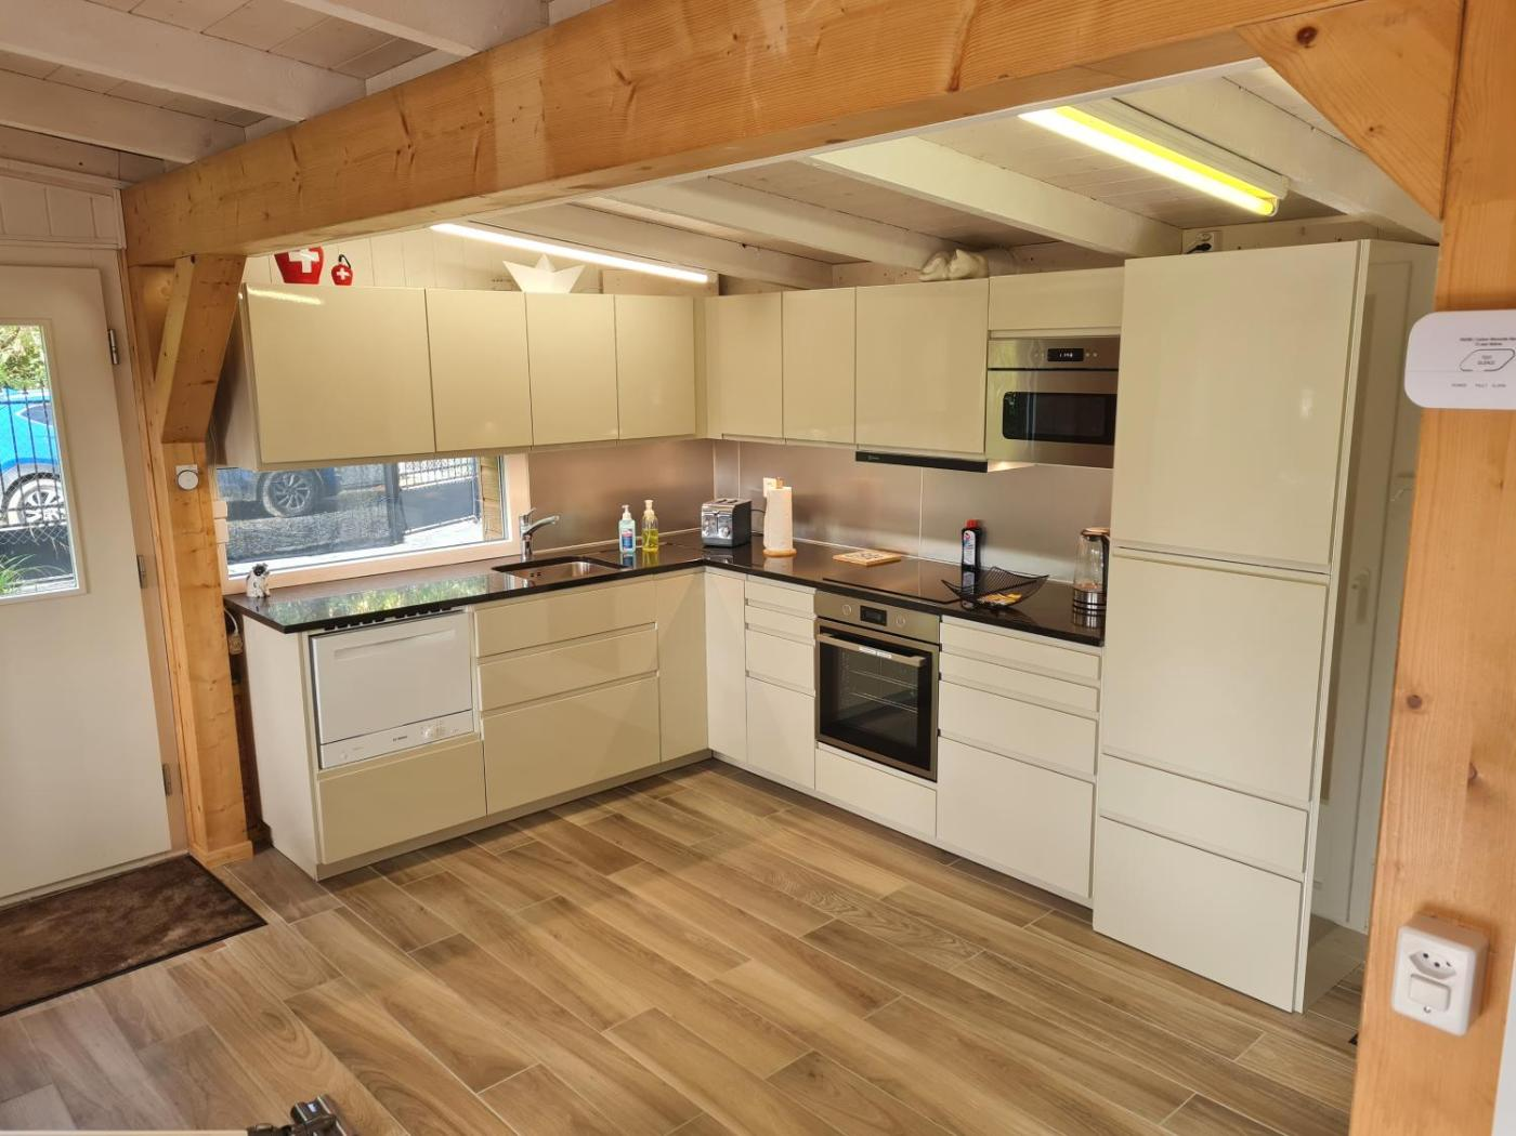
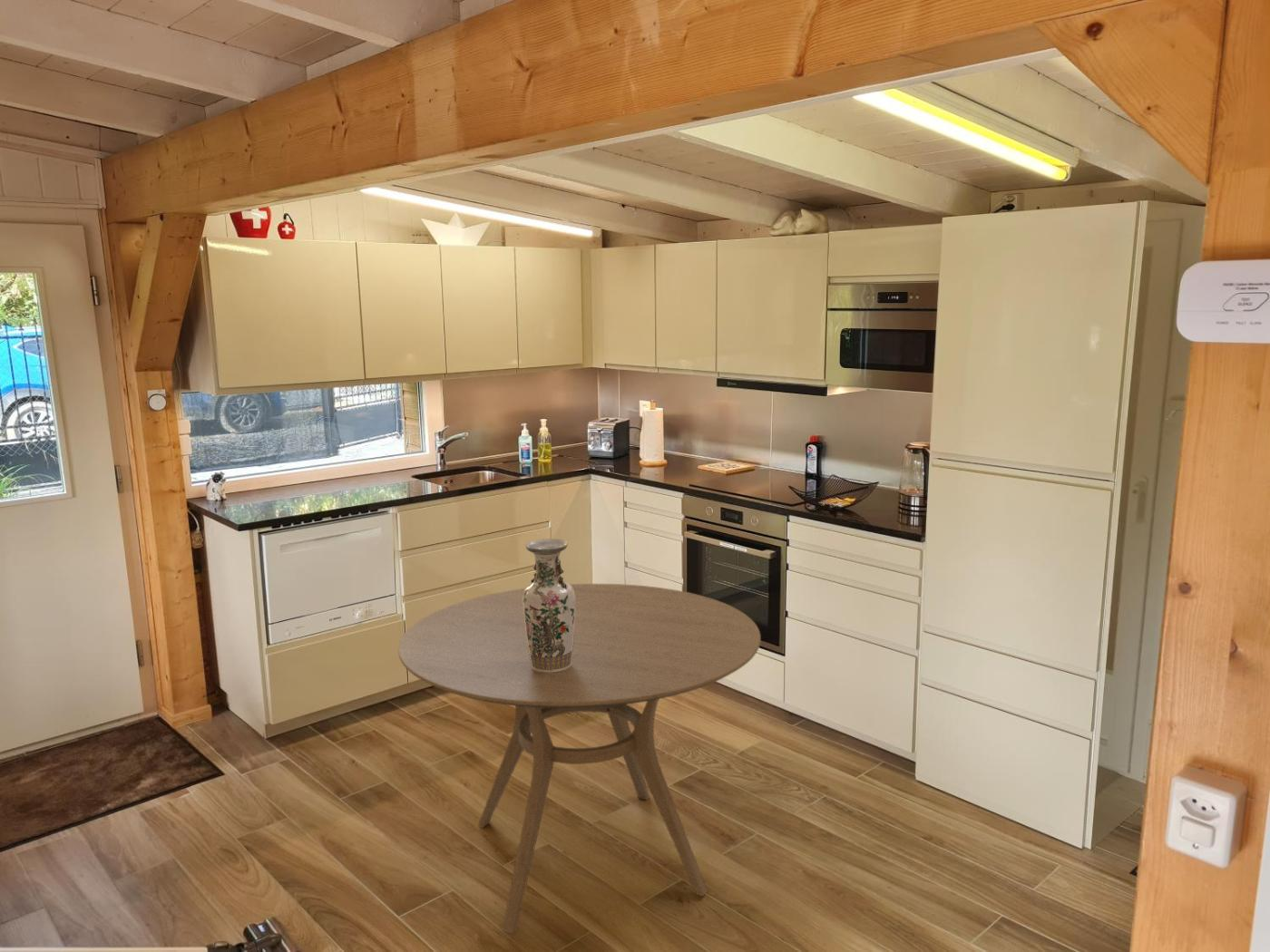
+ vase [523,538,575,673]
+ dining table [397,583,761,935]
